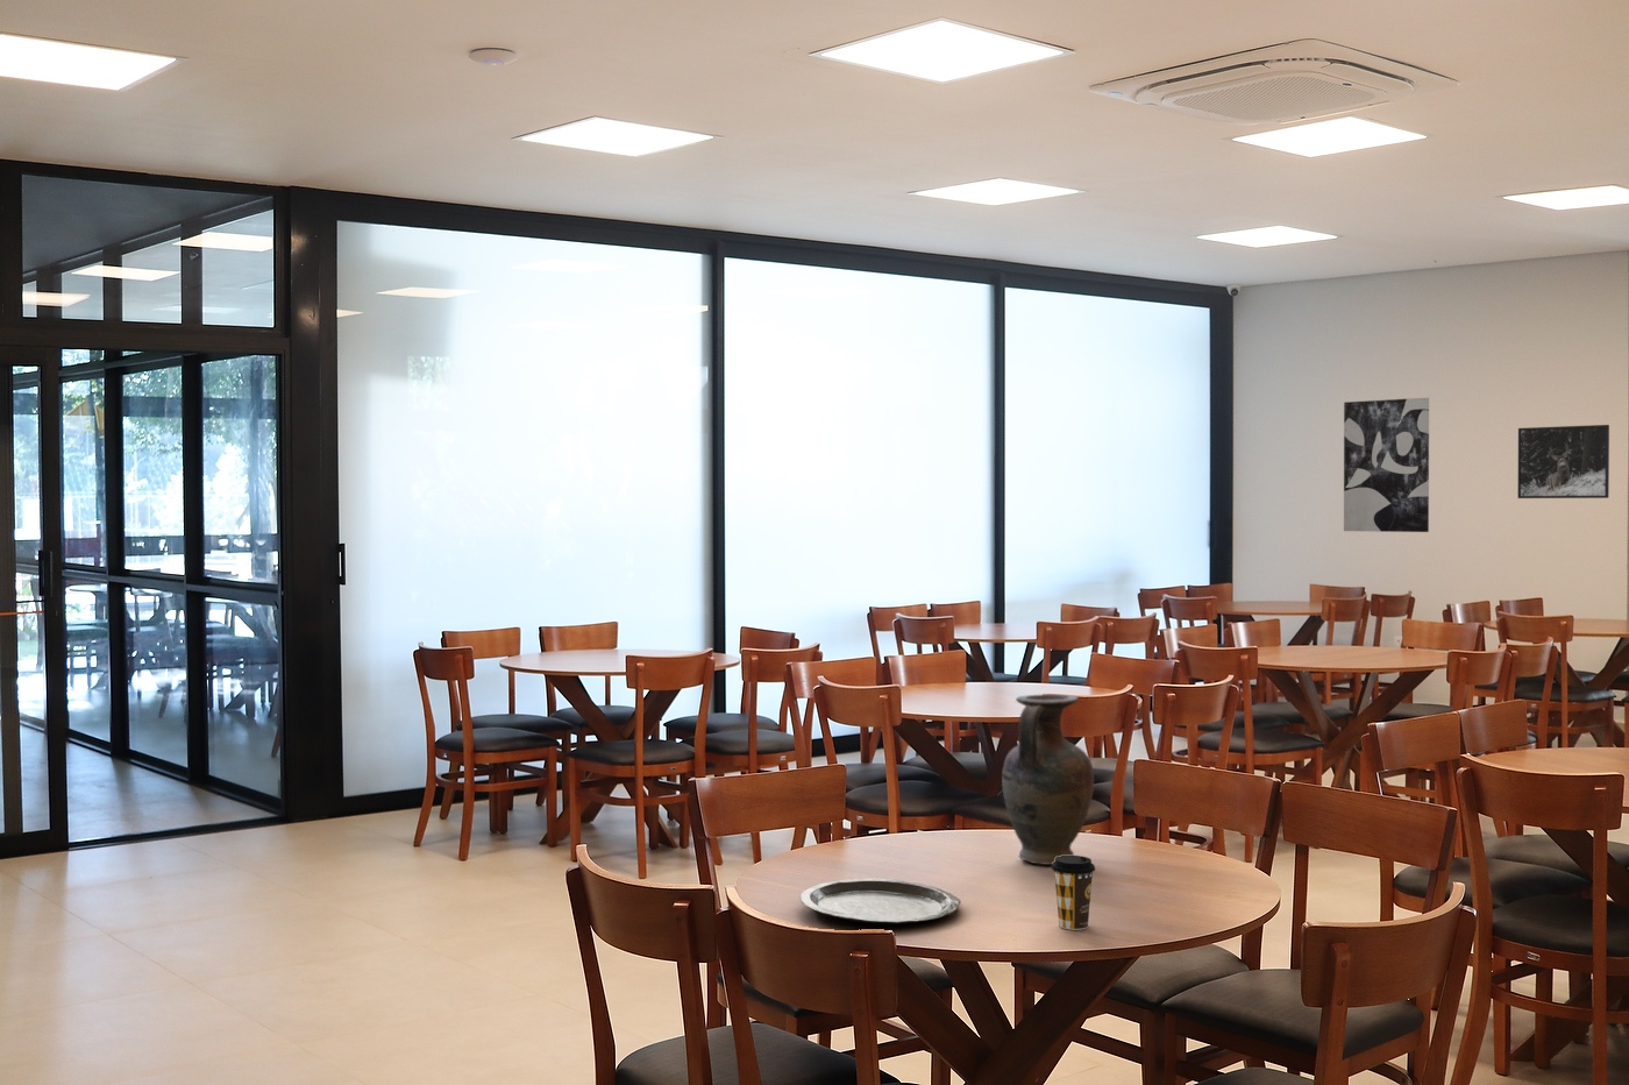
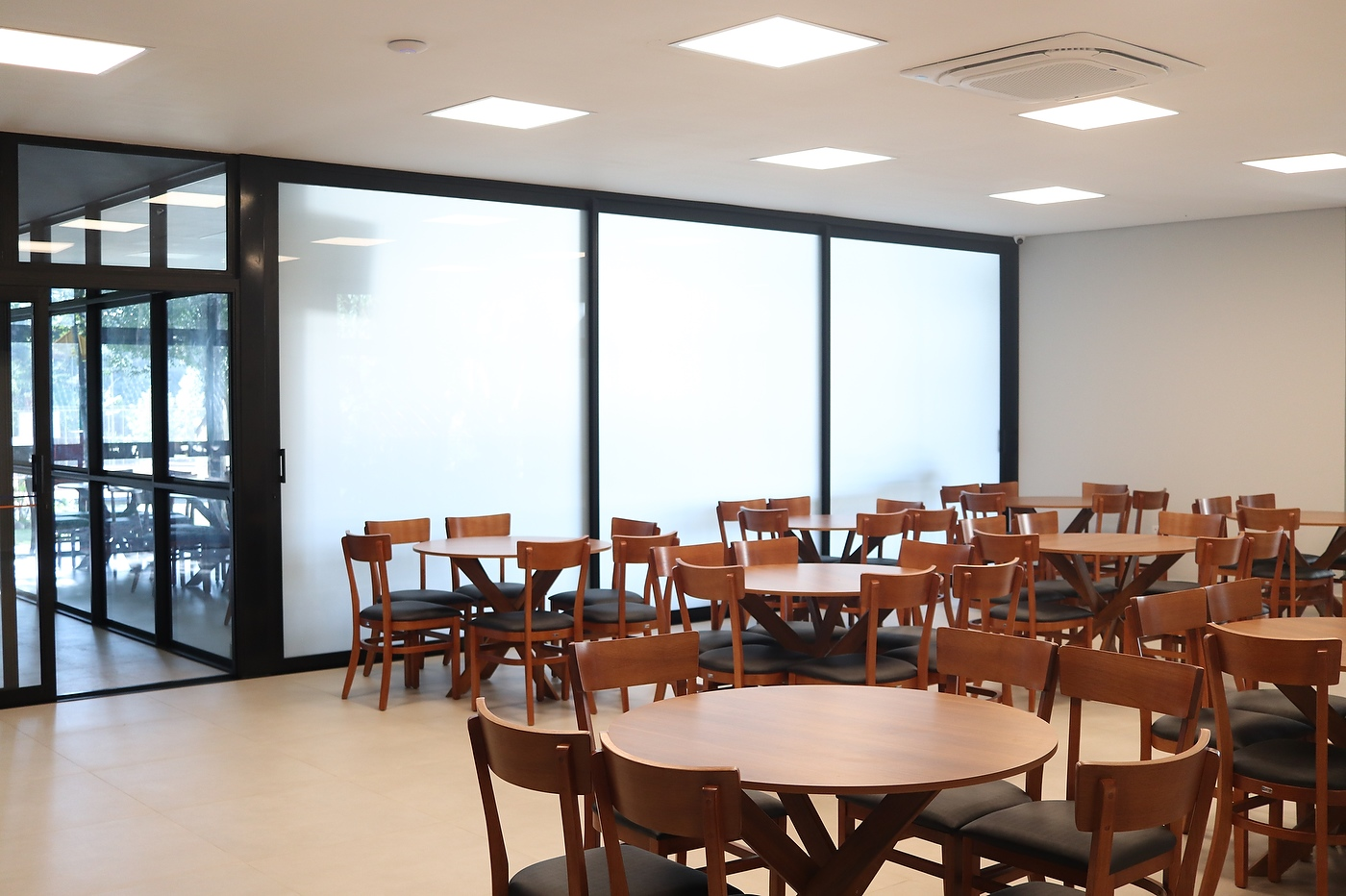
- plate [800,878,962,925]
- wall art [1342,397,1431,533]
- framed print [1516,424,1611,499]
- vase [1001,693,1095,866]
- coffee cup [1050,855,1096,931]
